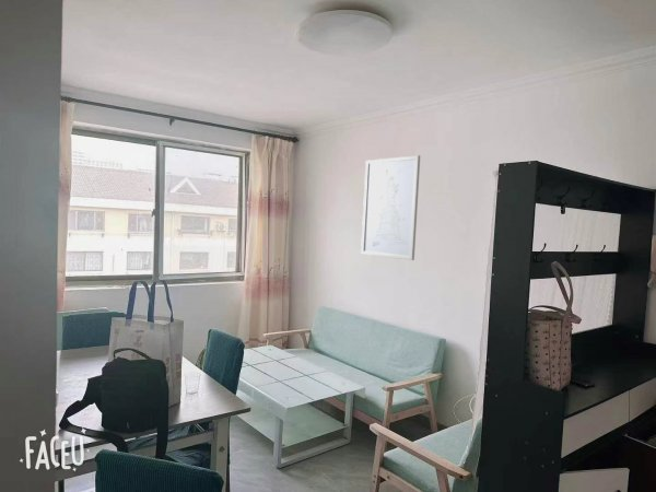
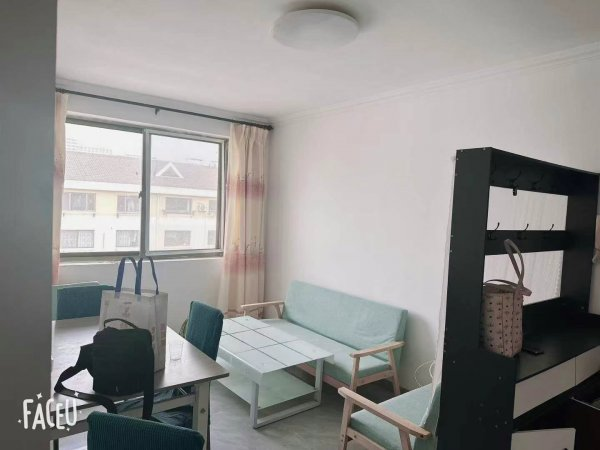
- wall art [360,154,421,261]
